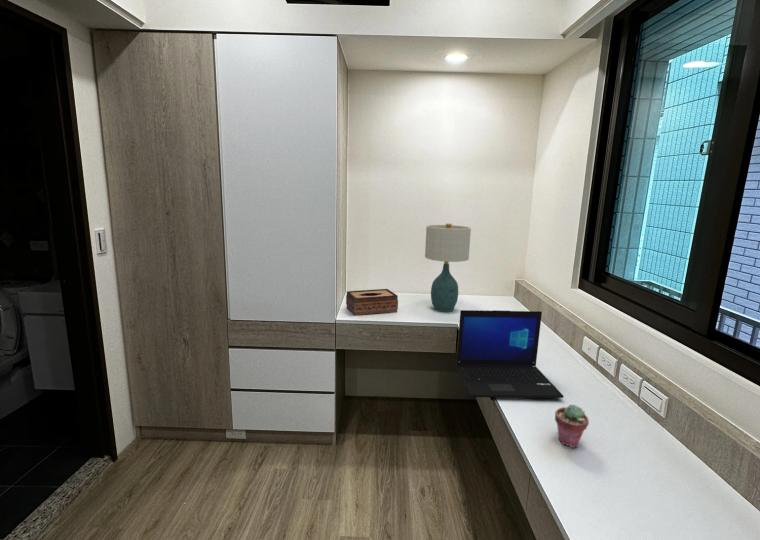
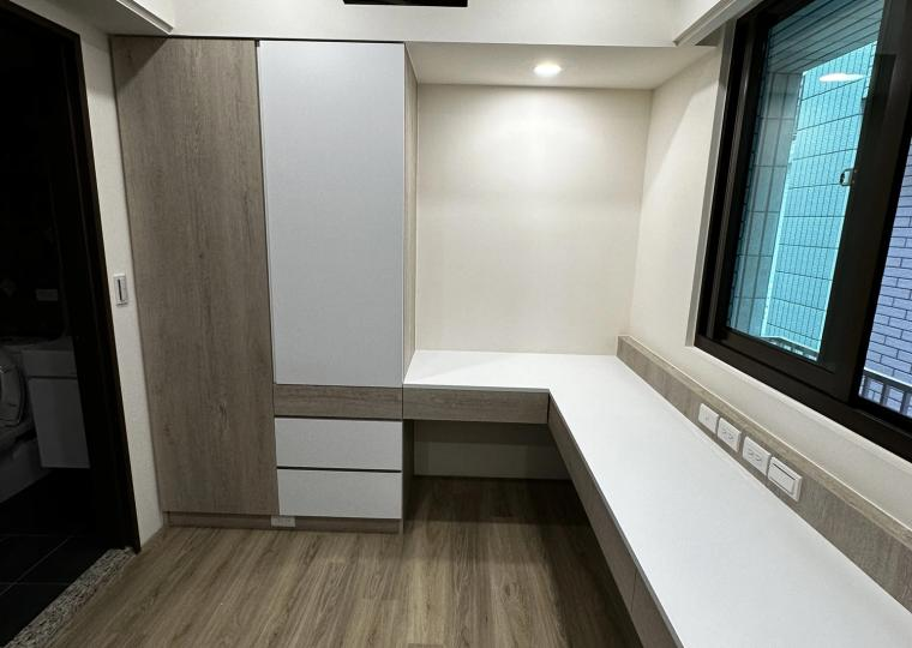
- table lamp [424,222,472,313]
- laptop [455,309,564,399]
- tissue box [345,288,399,317]
- potted succulent [554,403,590,449]
